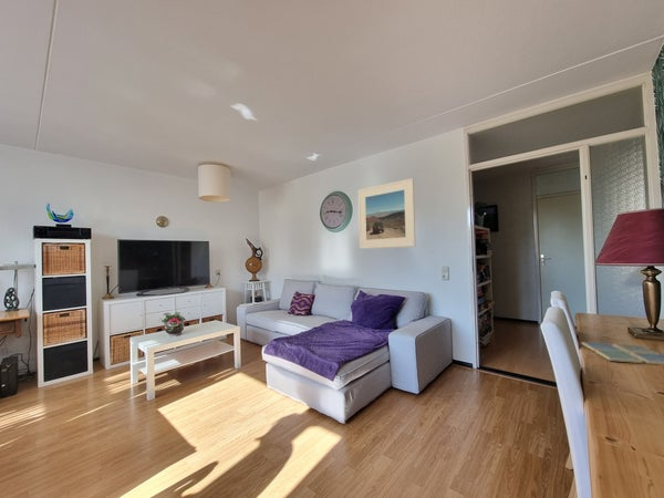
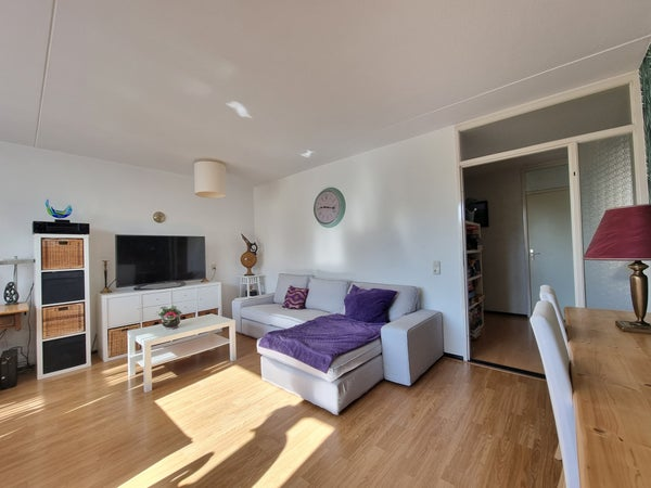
- drink coaster [581,341,664,366]
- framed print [357,177,417,250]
